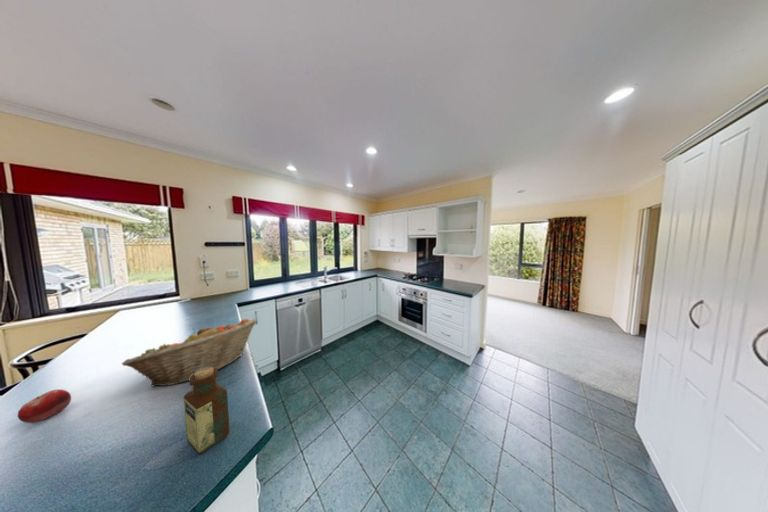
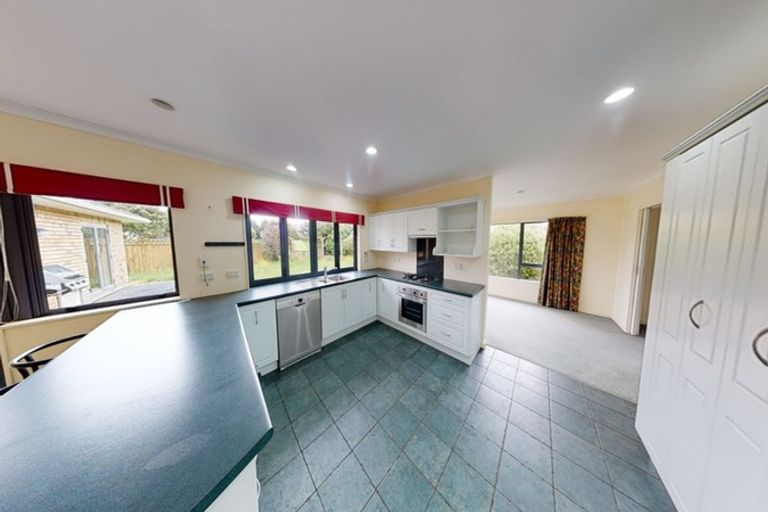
- bottle [183,367,230,455]
- fruit [17,388,72,424]
- fruit basket [121,318,259,388]
